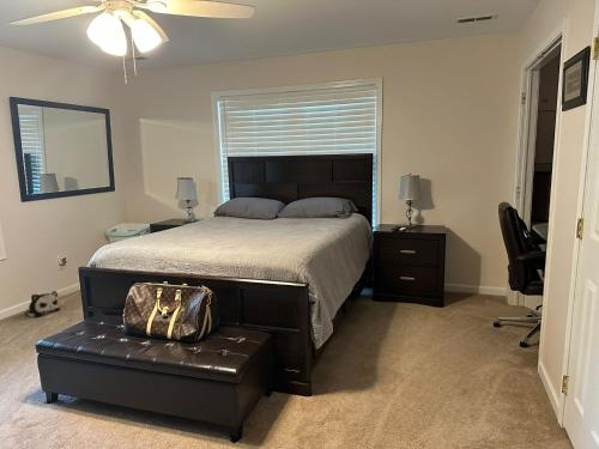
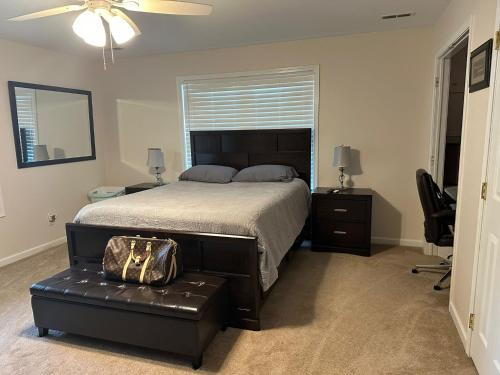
- plush toy [24,290,62,317]
